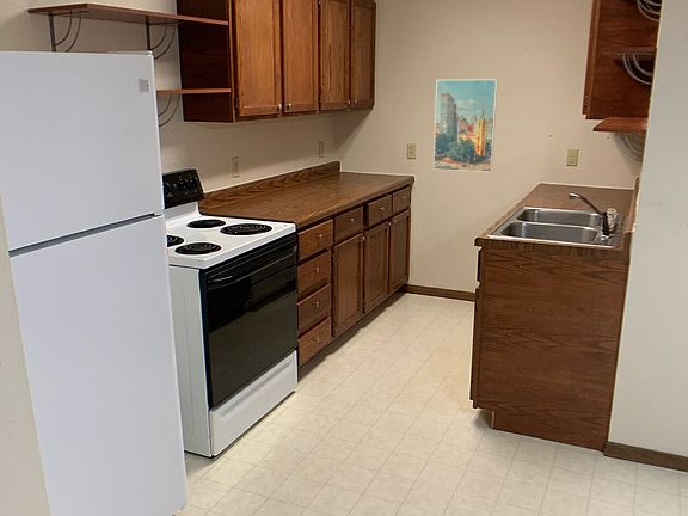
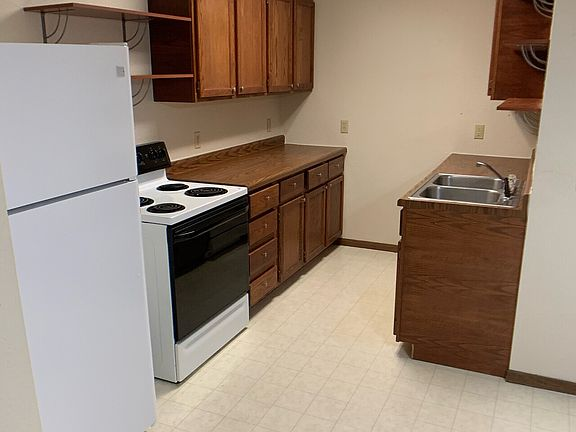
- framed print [432,78,498,173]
